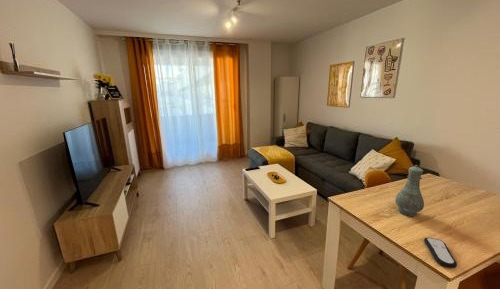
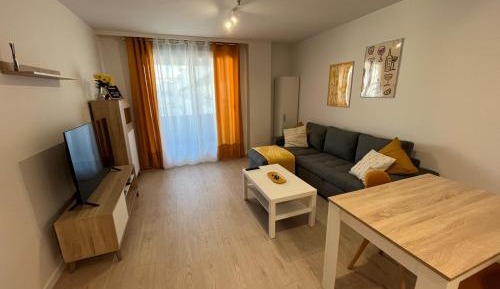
- vase [394,164,425,217]
- remote control [423,237,458,269]
